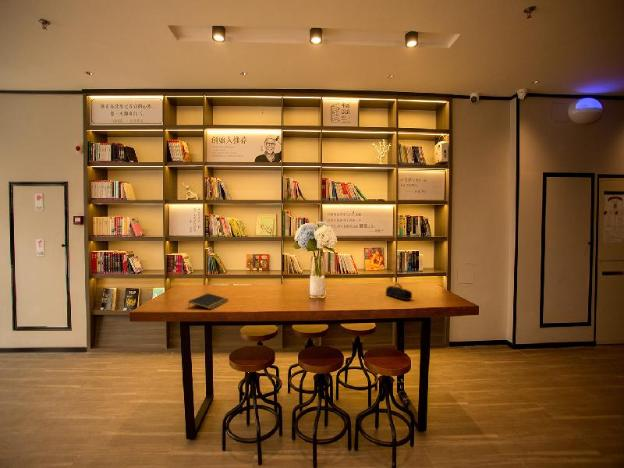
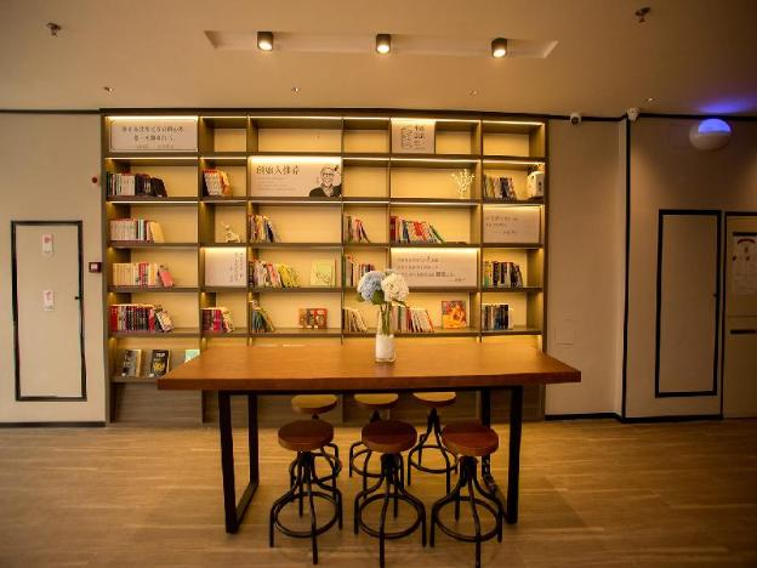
- notepad [187,292,229,310]
- pencil case [384,283,413,302]
